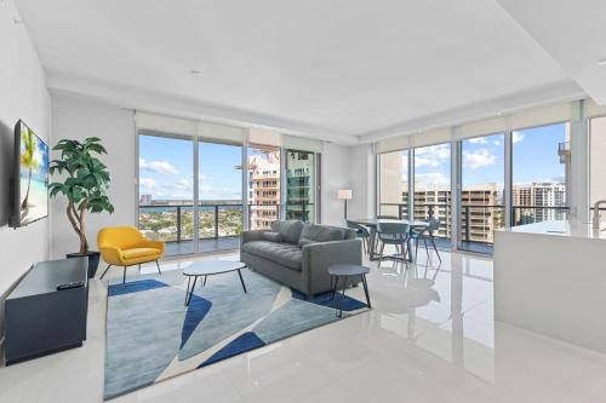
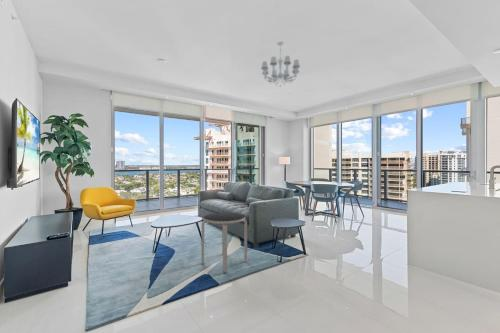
+ chandelier [260,41,301,87]
+ side table [201,211,248,273]
